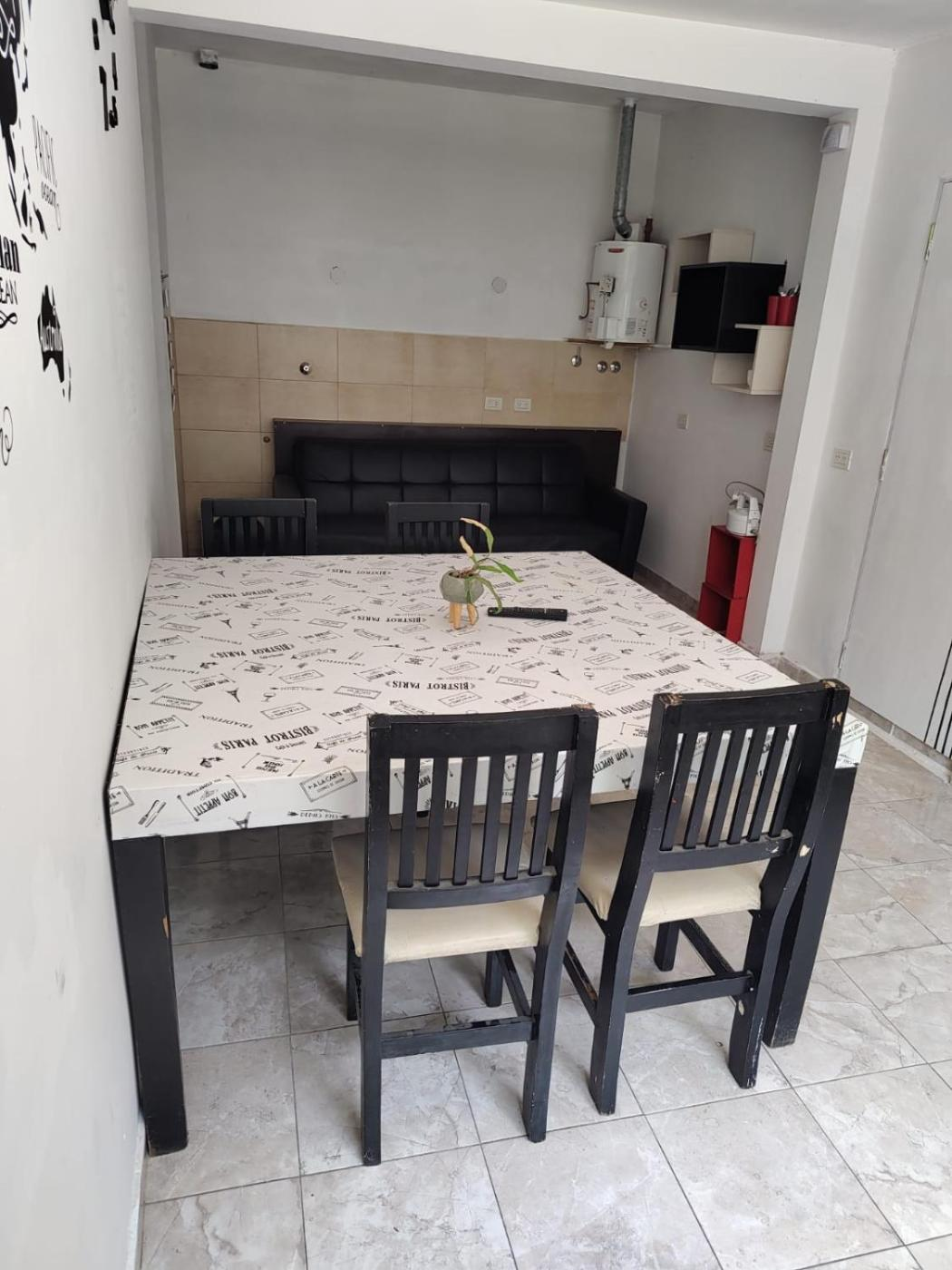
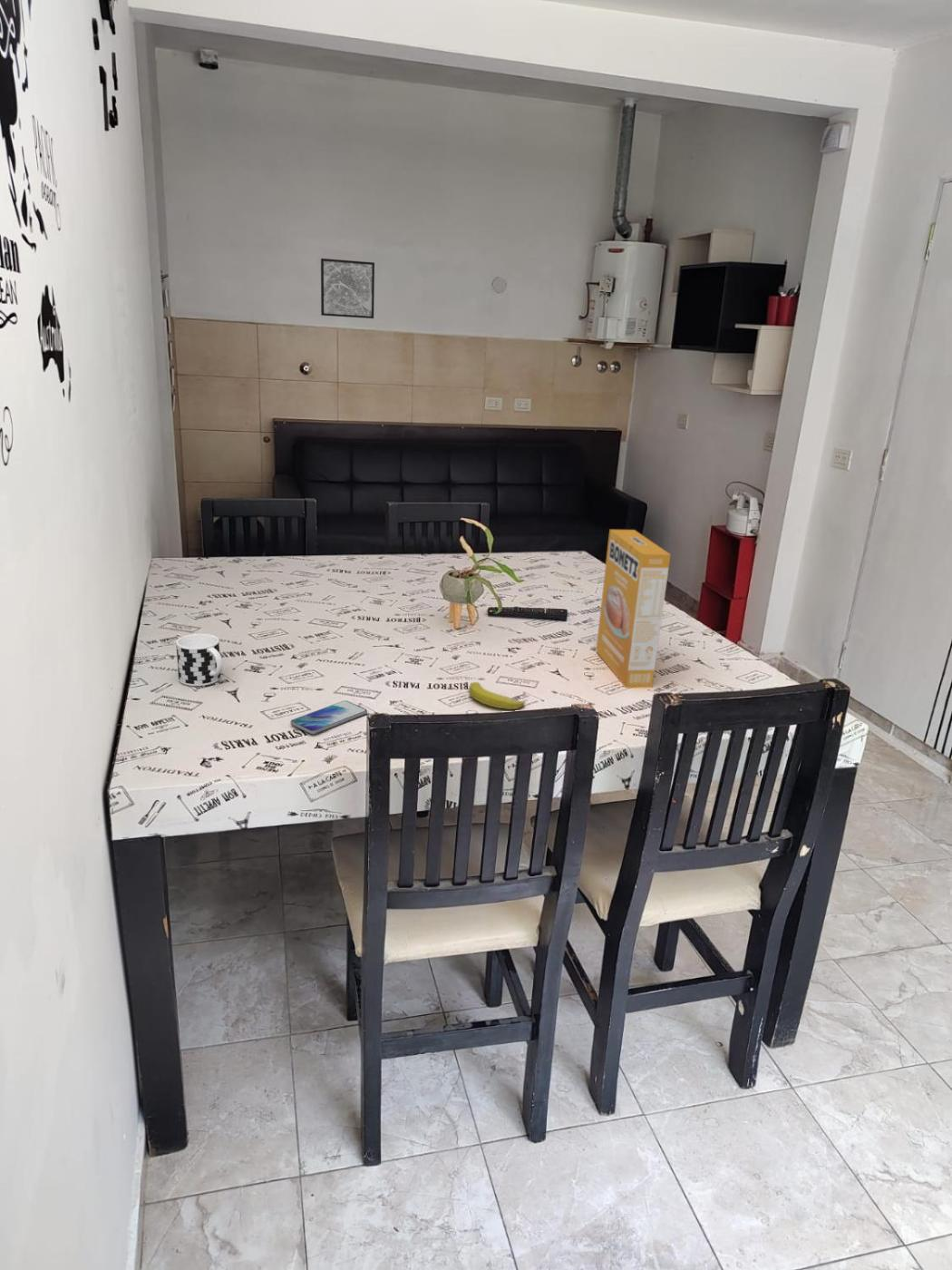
+ wall art [320,258,375,319]
+ cup [175,633,224,687]
+ cereal box [595,529,672,689]
+ smartphone [289,699,368,735]
+ banana [468,681,526,710]
